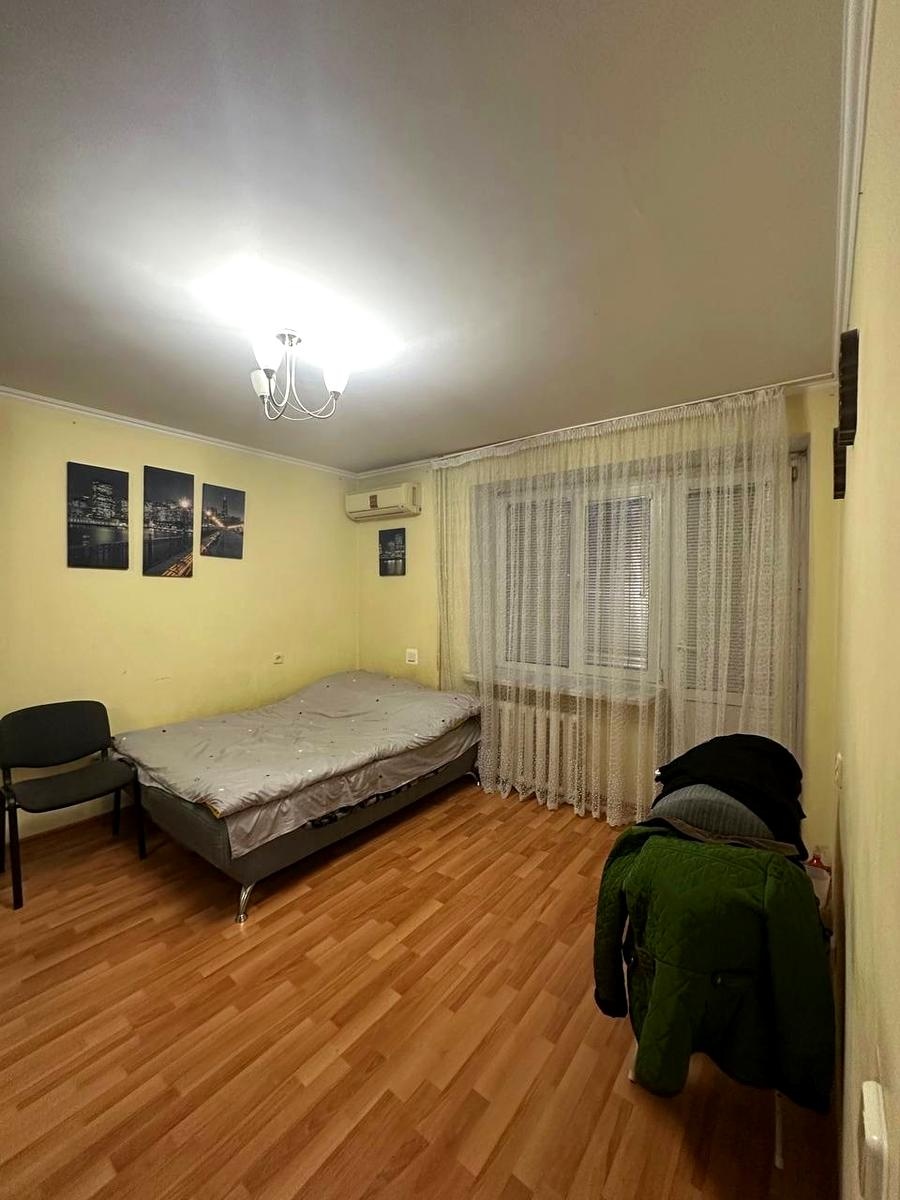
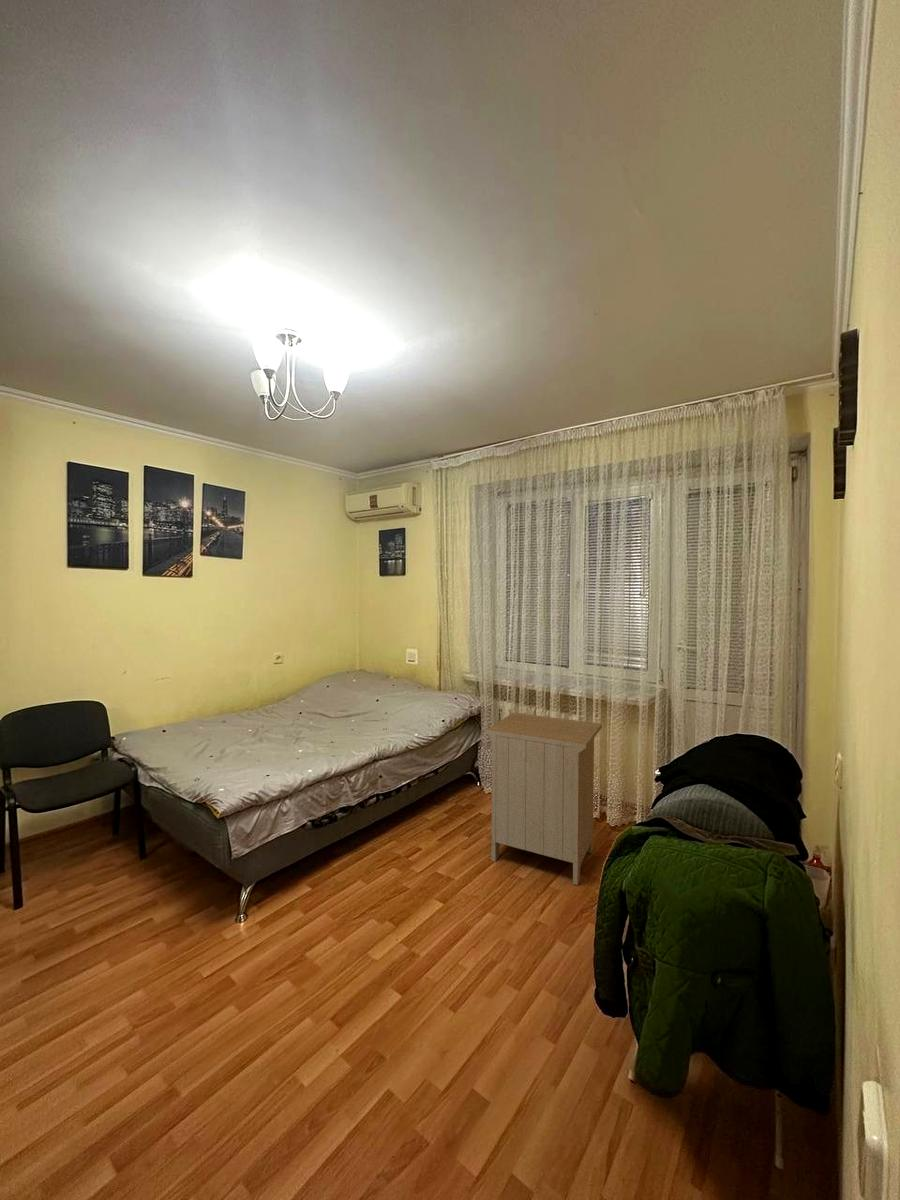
+ nightstand [485,712,603,886]
